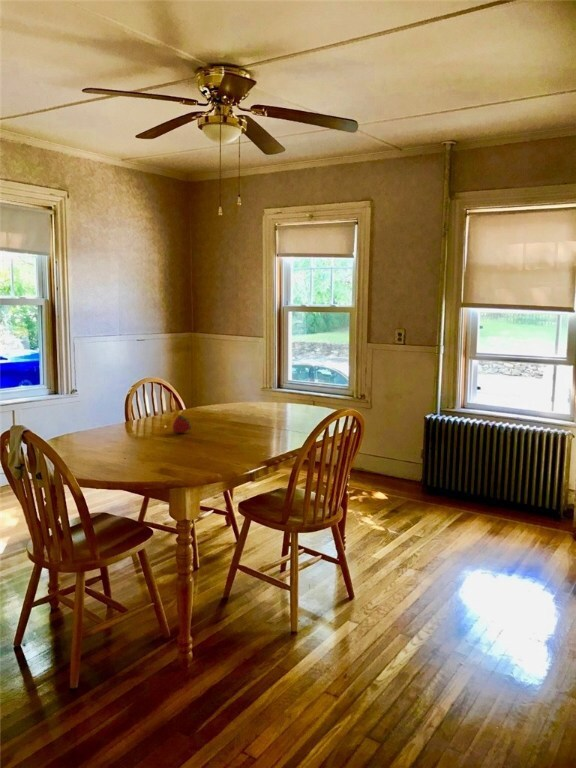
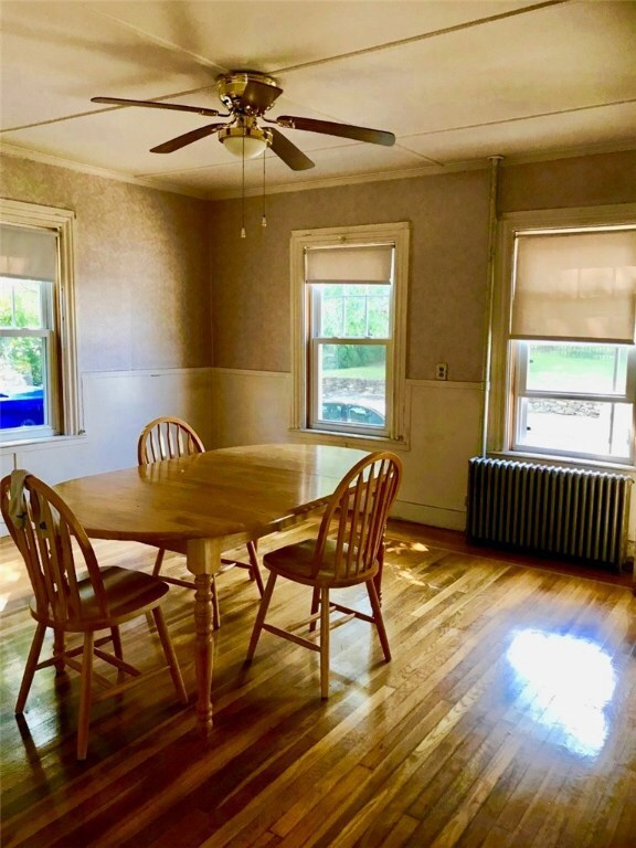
- fruit [172,414,192,434]
